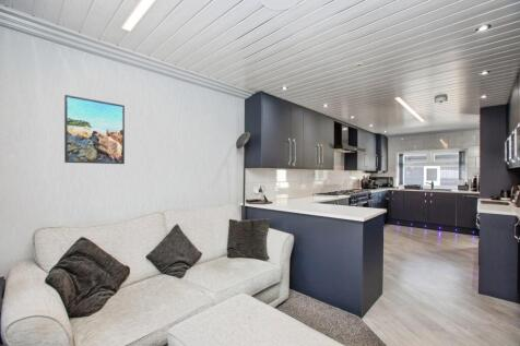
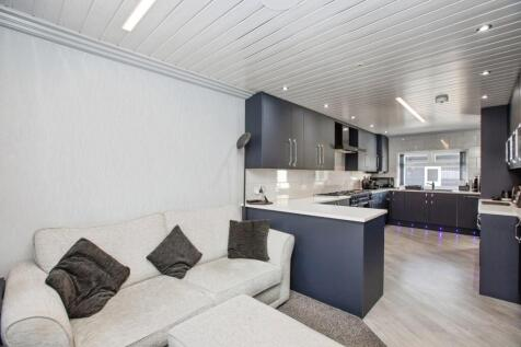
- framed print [63,94,126,165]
